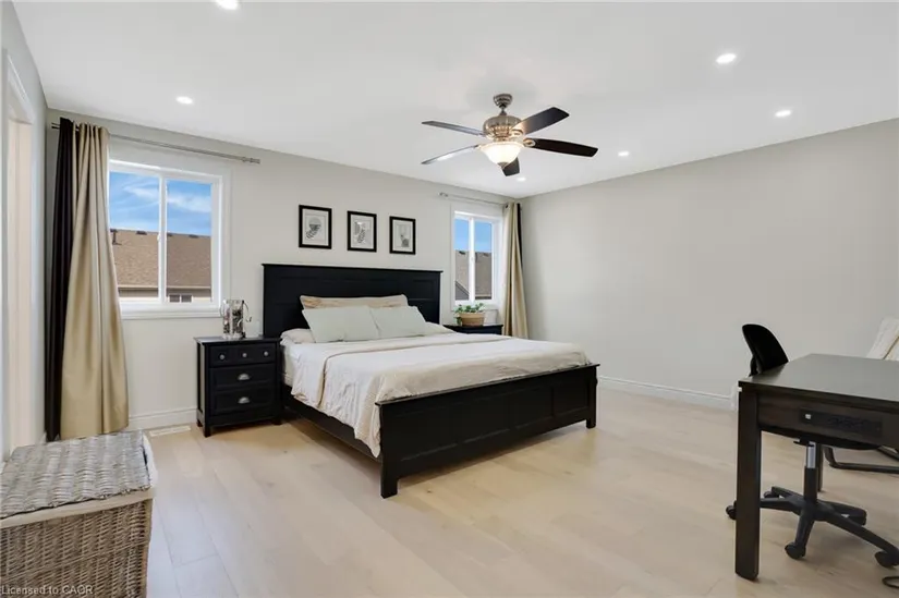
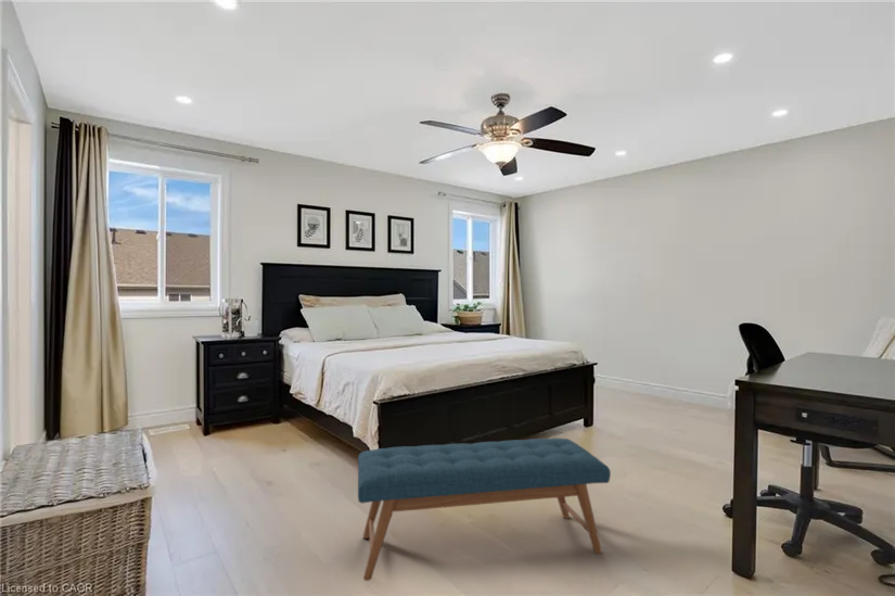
+ bench [357,436,612,582]
